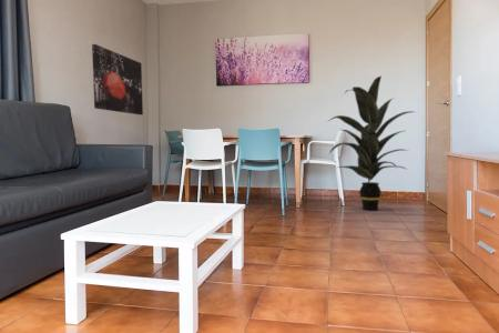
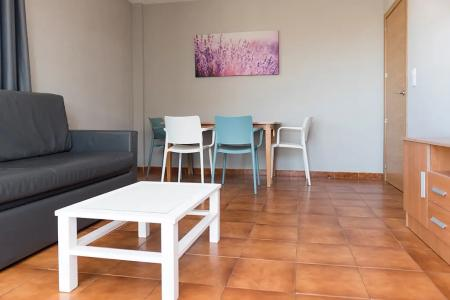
- wall art [91,43,144,115]
- indoor plant [326,75,420,212]
